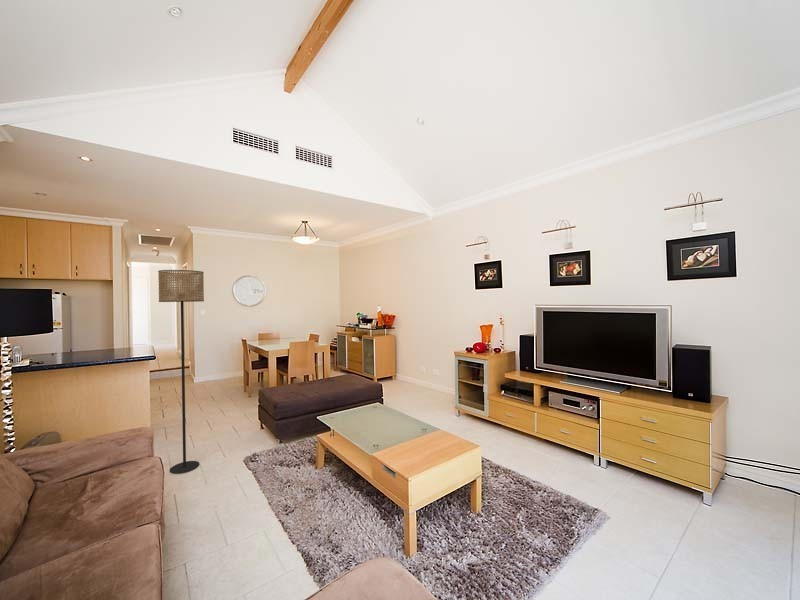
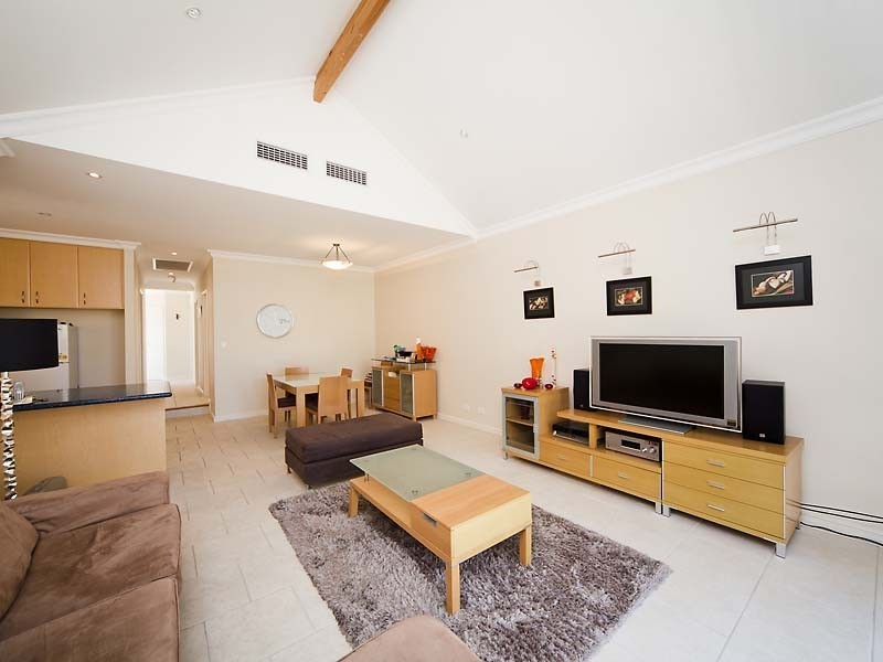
- floor lamp [157,269,205,475]
